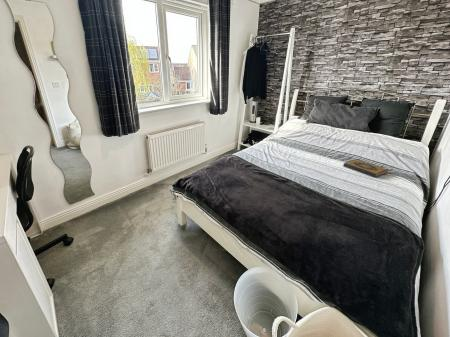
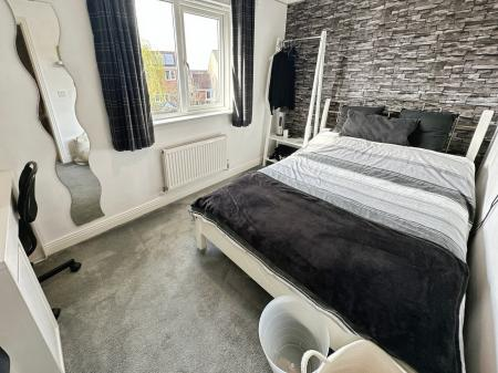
- hardback book [342,159,389,178]
